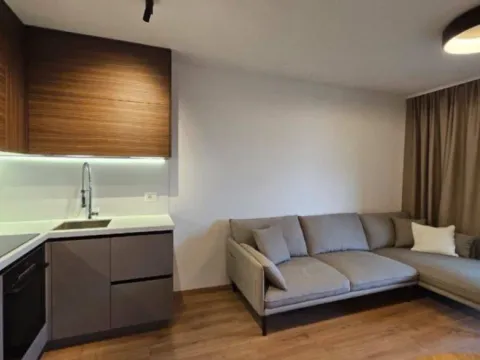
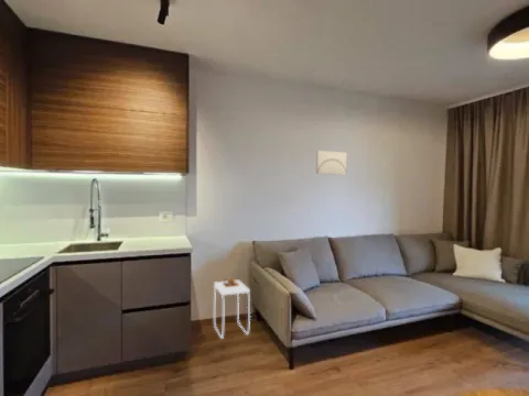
+ side table [213,277,251,340]
+ wall art [315,150,348,176]
